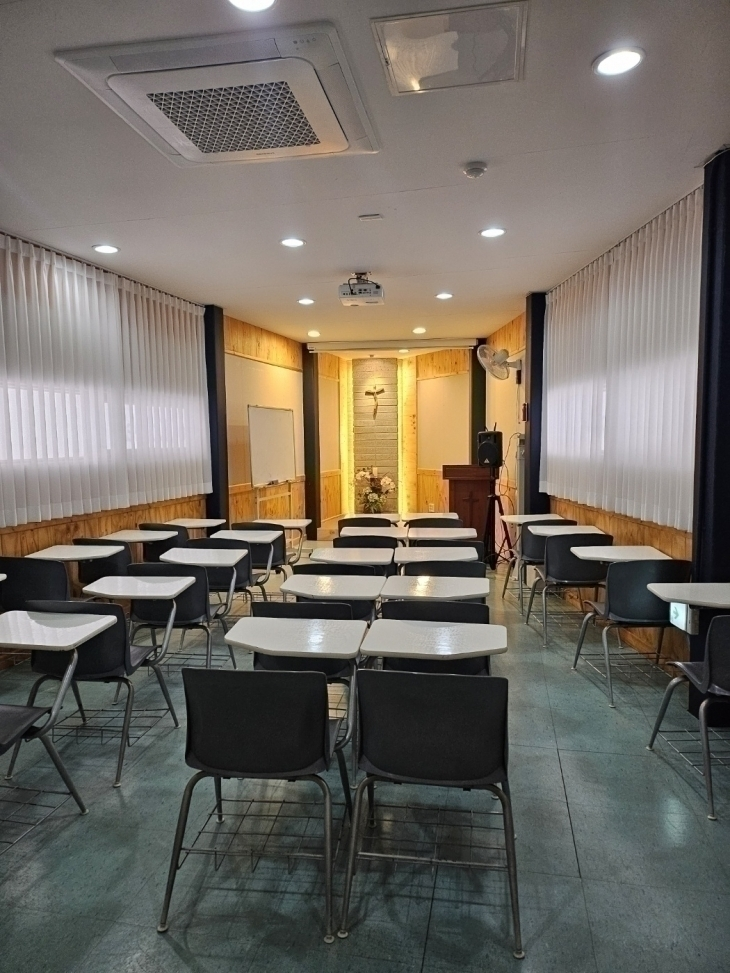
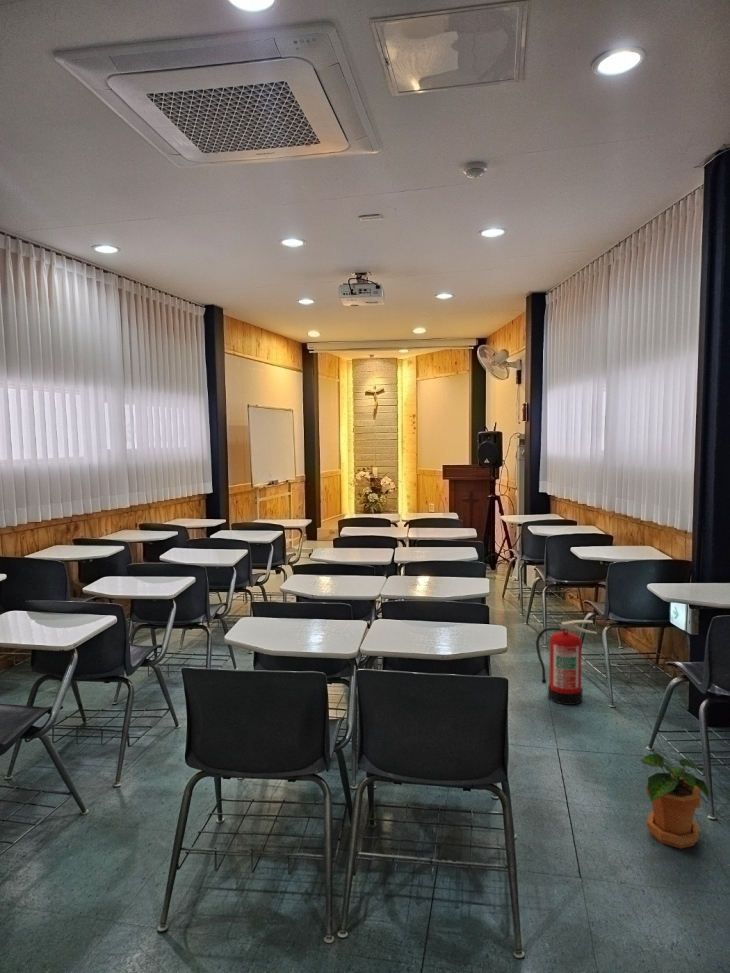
+ potted plant [640,752,710,850]
+ fire extinguisher [535,619,598,706]
